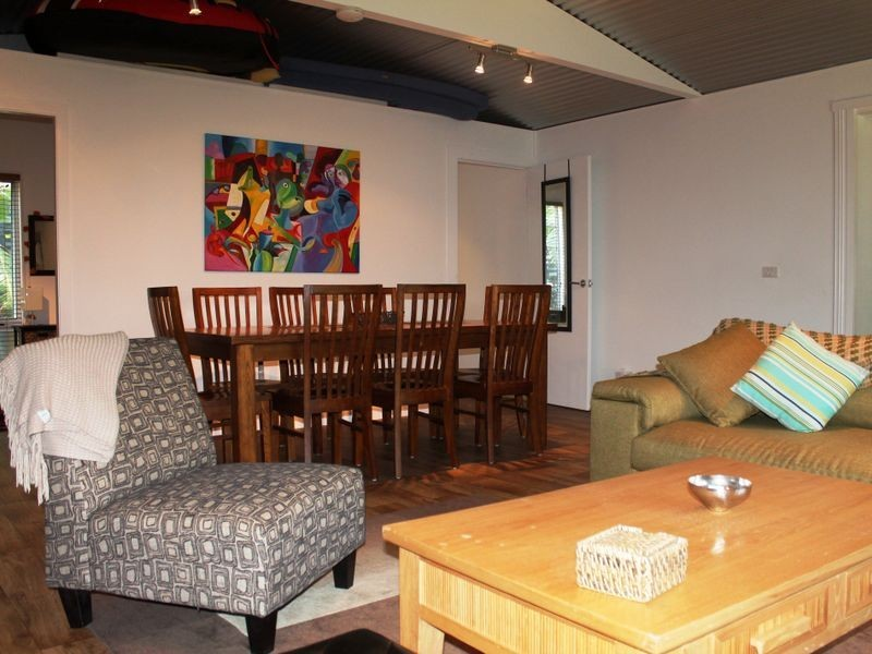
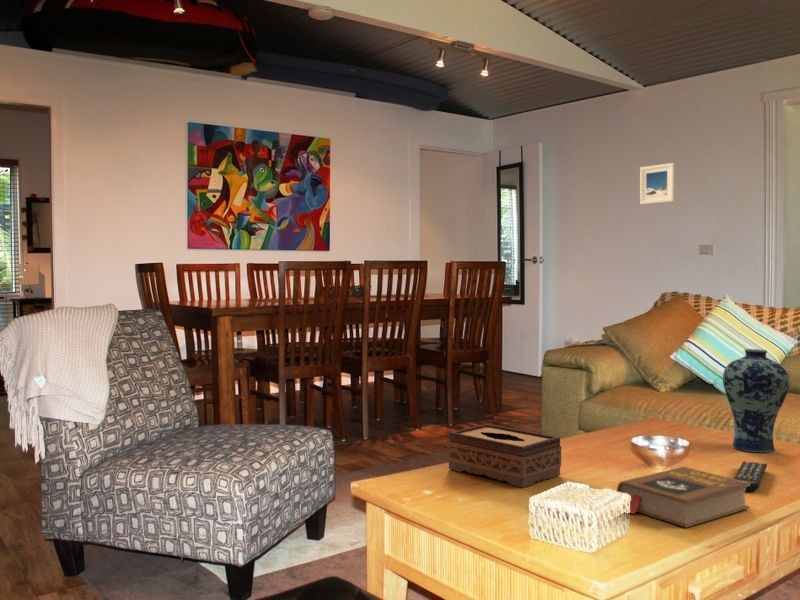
+ remote control [733,460,768,492]
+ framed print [639,162,676,205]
+ vase [722,348,790,453]
+ tissue box [447,423,562,489]
+ book [616,466,751,529]
